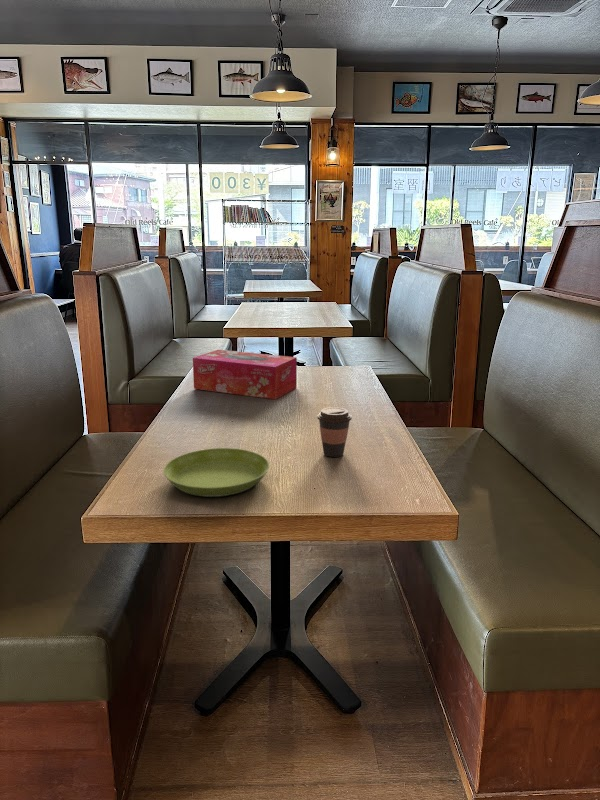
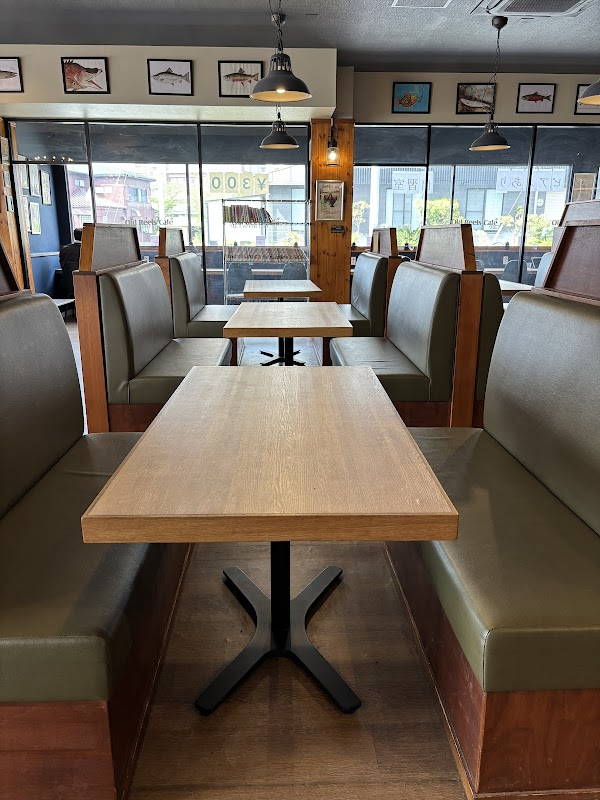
- saucer [163,447,270,498]
- tissue box [192,349,298,400]
- coffee cup [316,406,353,458]
